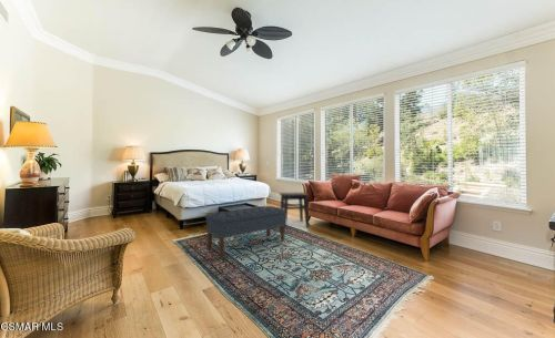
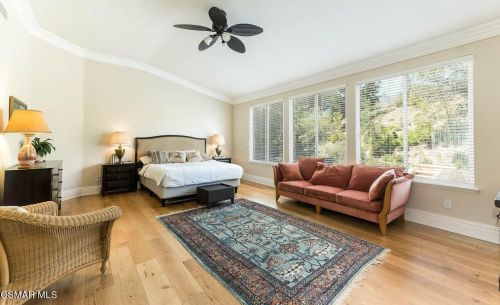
- side table [279,192,310,229]
- bench [204,205,286,258]
